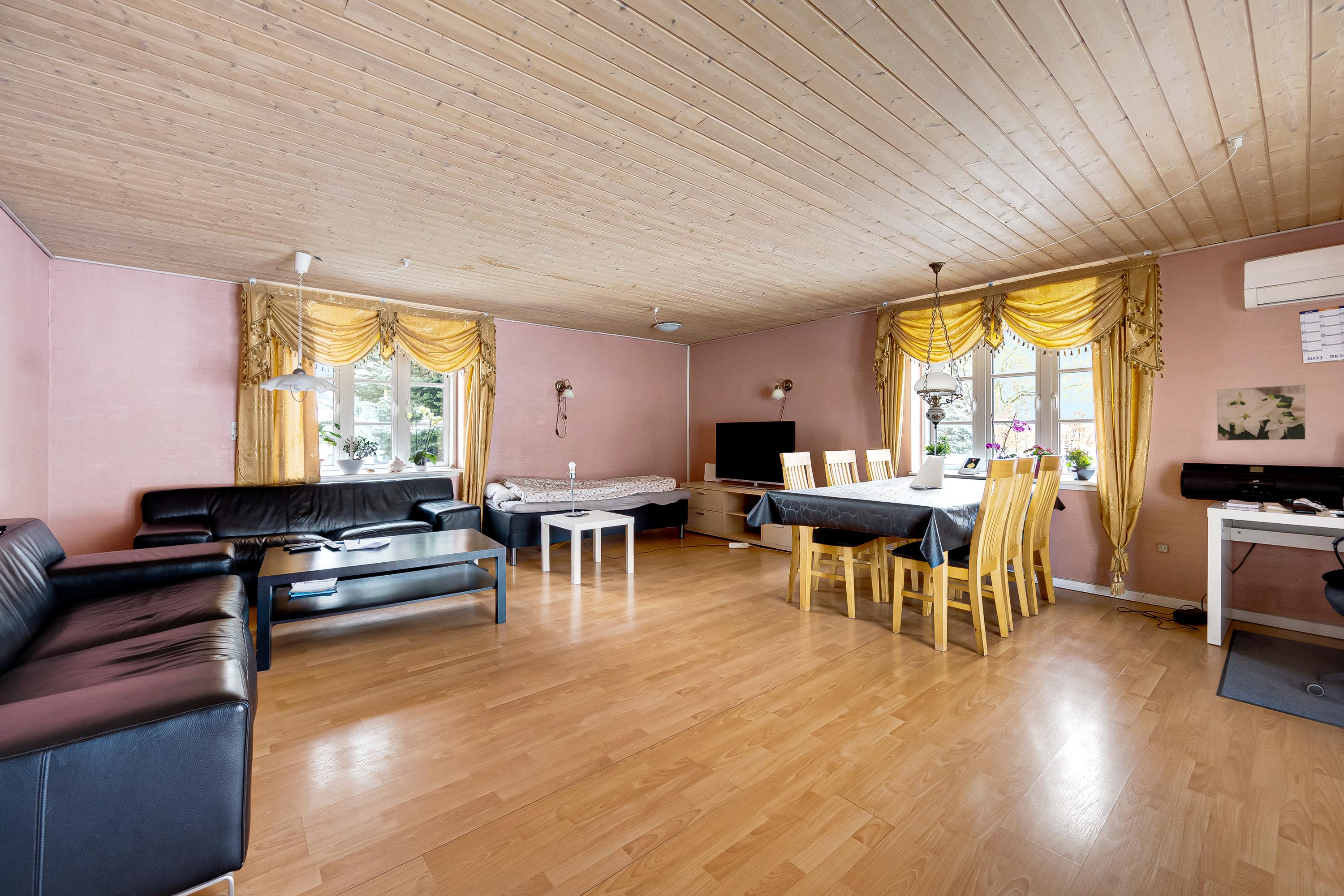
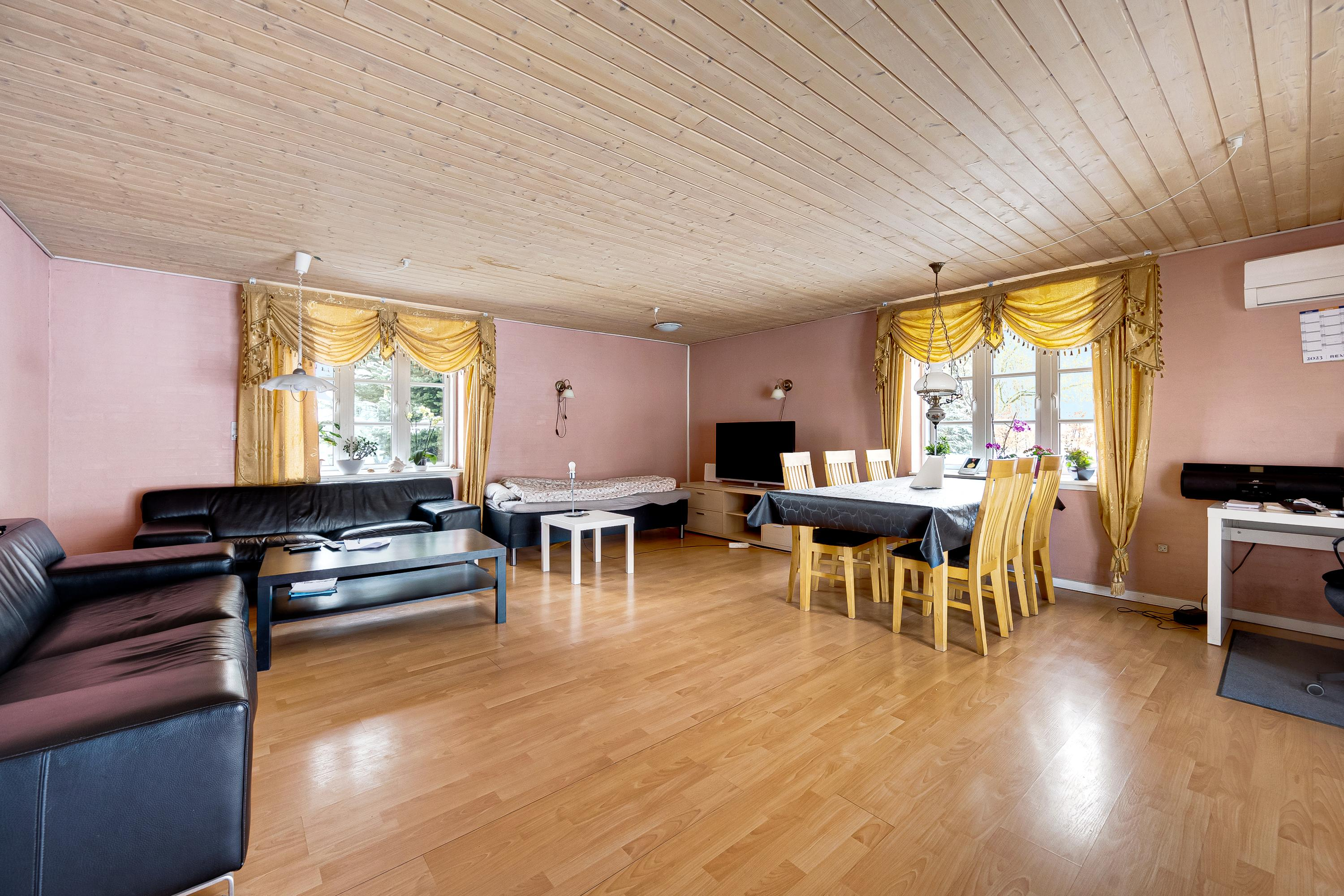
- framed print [1216,384,1307,441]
